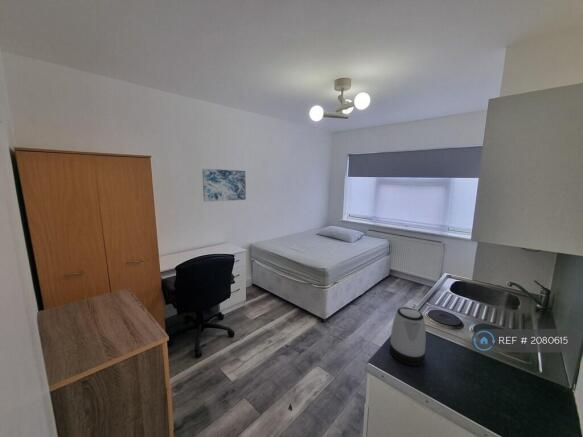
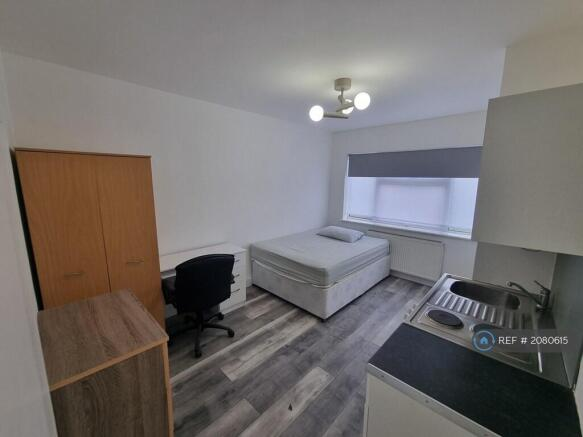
- wall art [201,168,247,203]
- kettle [388,306,427,367]
